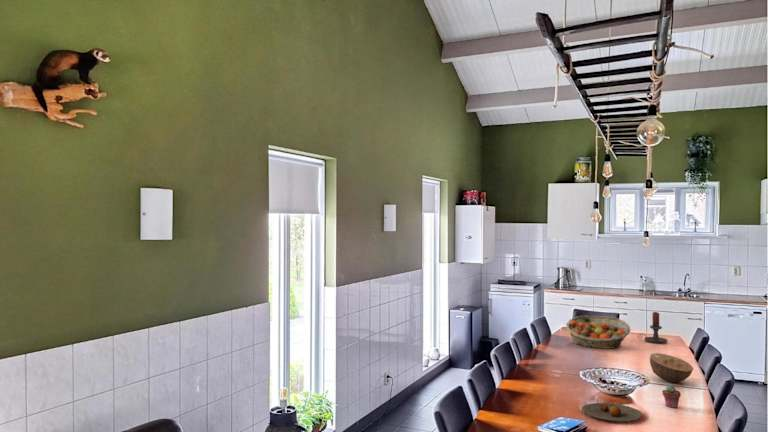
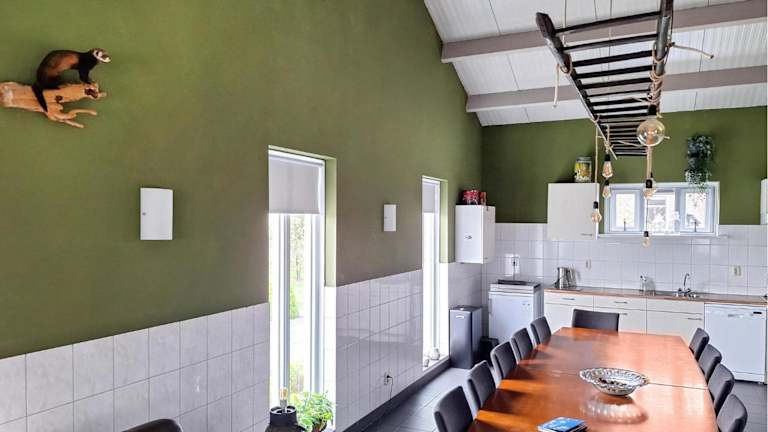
- potted succulent [661,384,682,409]
- candle holder [637,311,668,344]
- bowl [649,352,694,383]
- fruit basket [565,315,631,350]
- plate [581,402,643,422]
